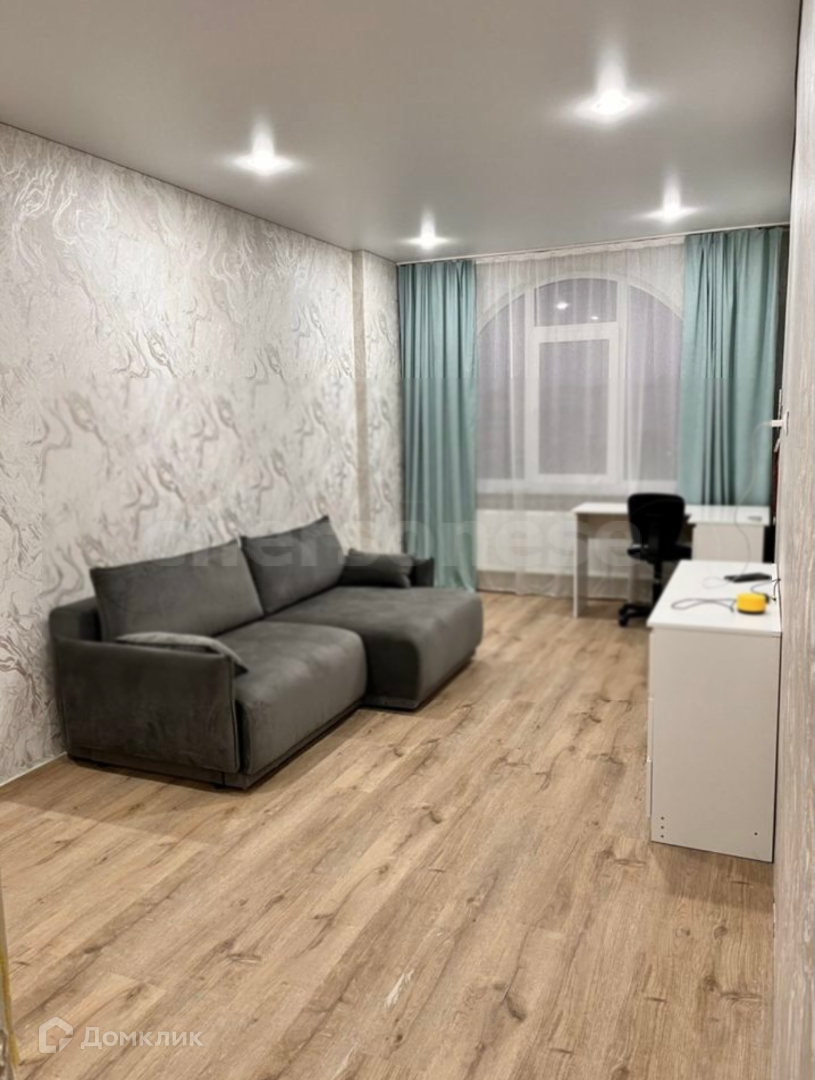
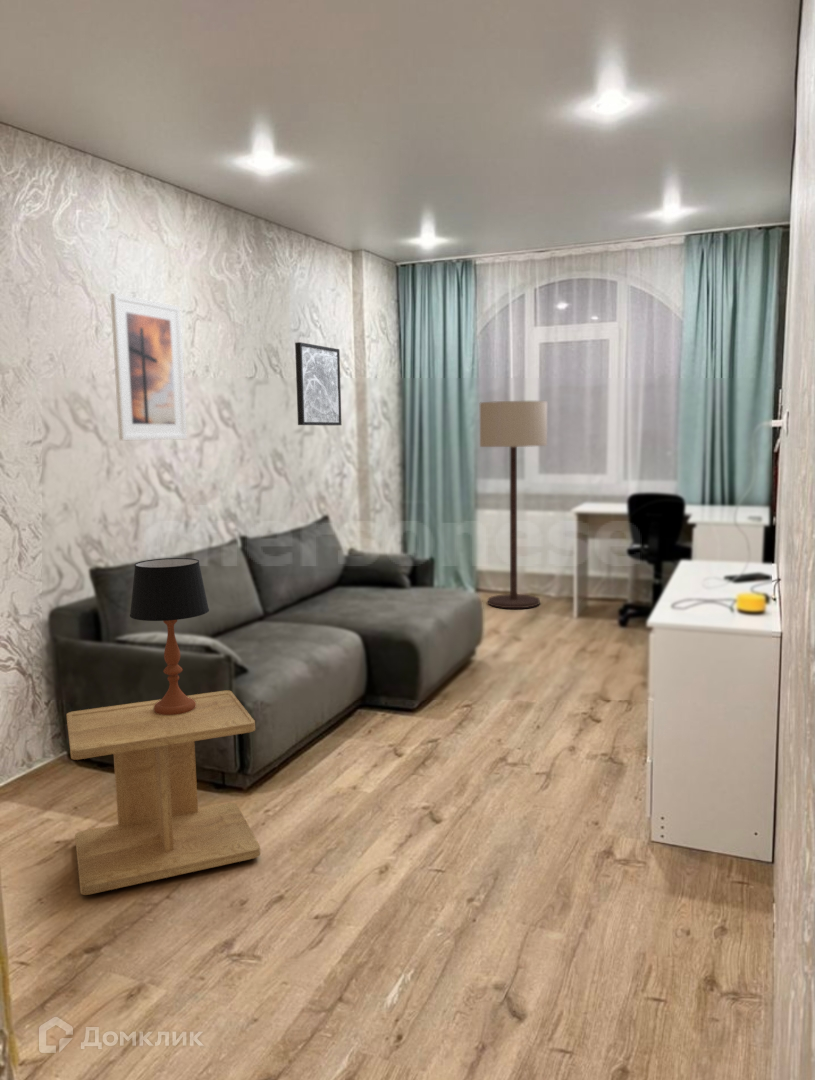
+ wall art [294,341,342,426]
+ side table [66,690,261,896]
+ table lamp [129,557,210,715]
+ floor lamp [479,400,548,609]
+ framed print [109,292,188,441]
